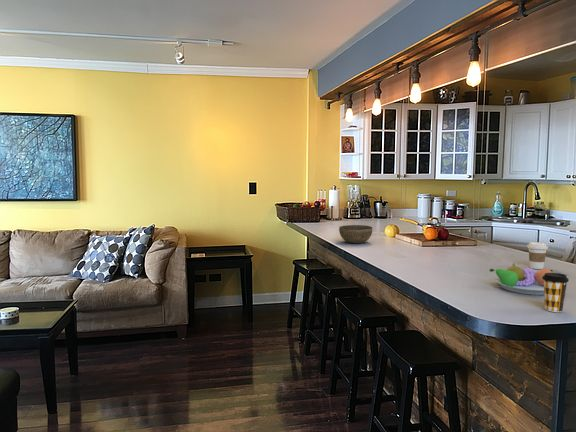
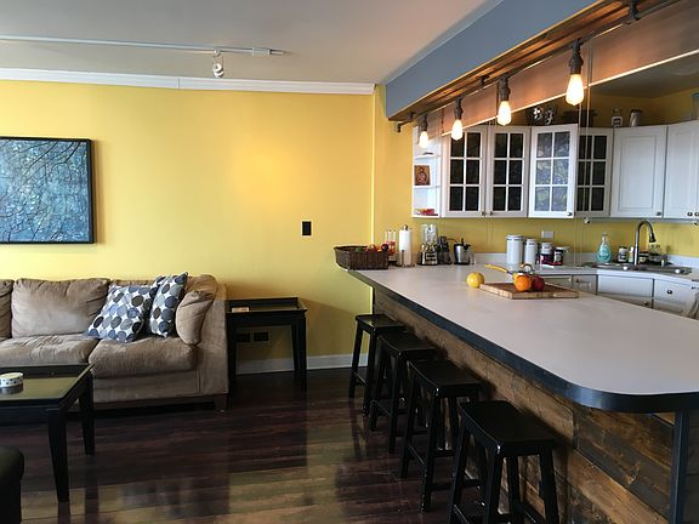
- coffee cup [526,241,549,270]
- bowl [338,224,373,244]
- fruit bowl [488,261,554,296]
- coffee cup [542,272,570,313]
